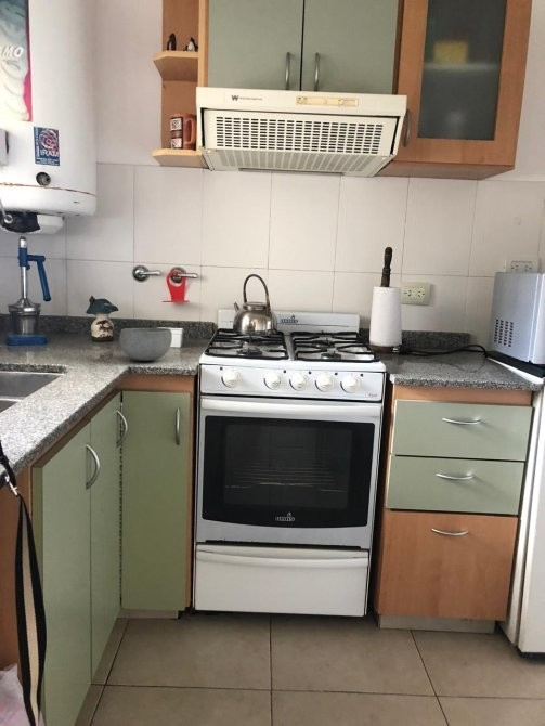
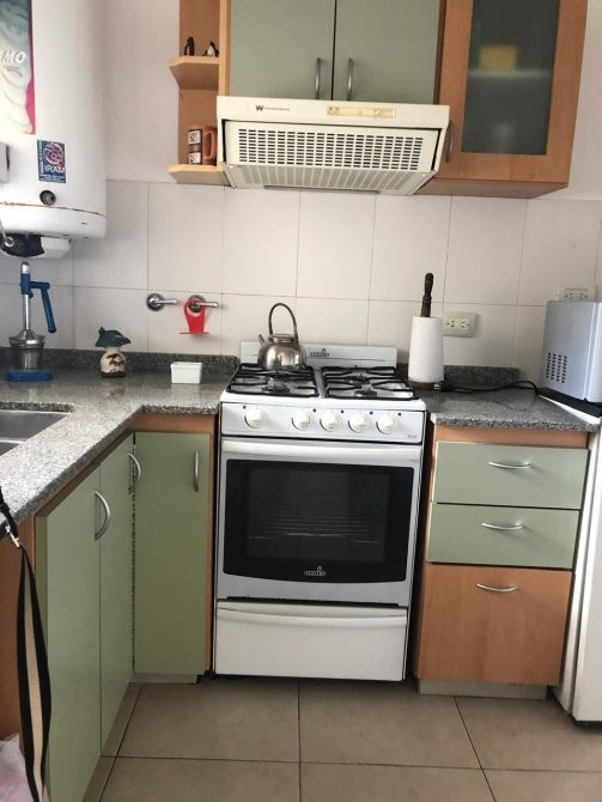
- bowl [118,327,173,362]
